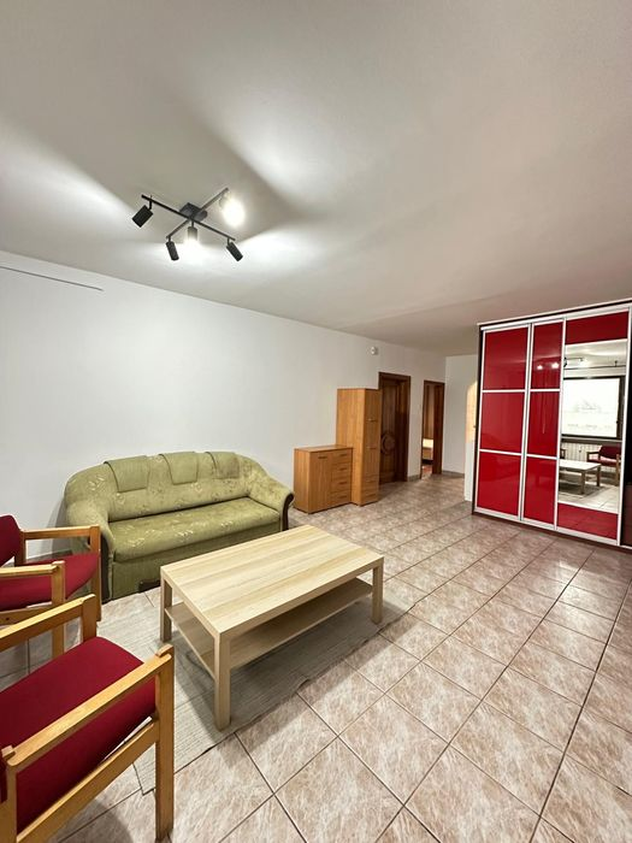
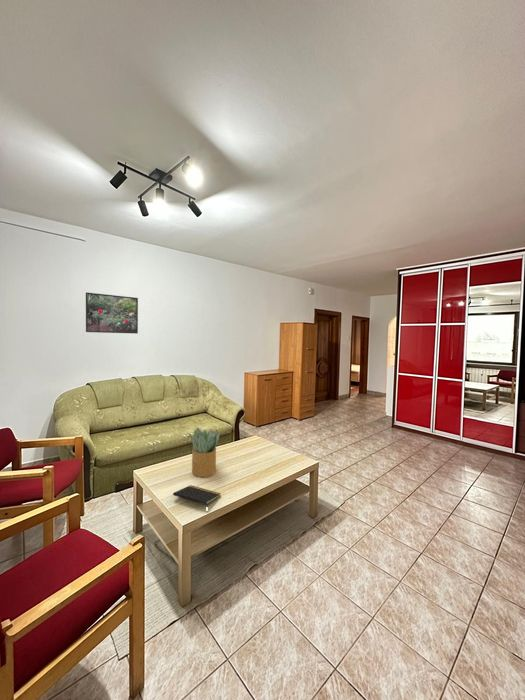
+ potted plant [188,426,221,478]
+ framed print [85,291,139,335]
+ notepad [172,484,222,506]
